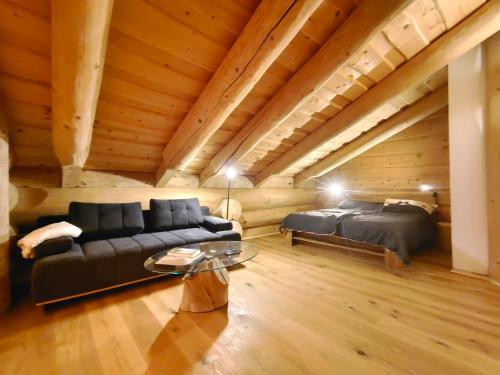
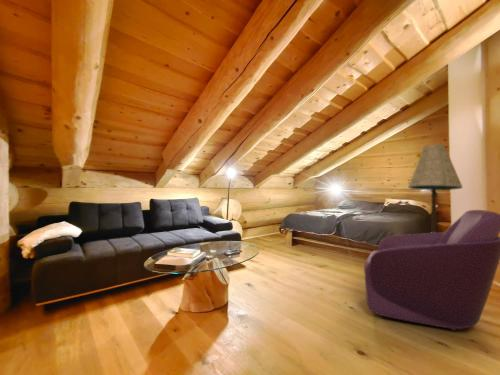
+ floor lamp [407,143,464,233]
+ armchair [363,209,500,332]
